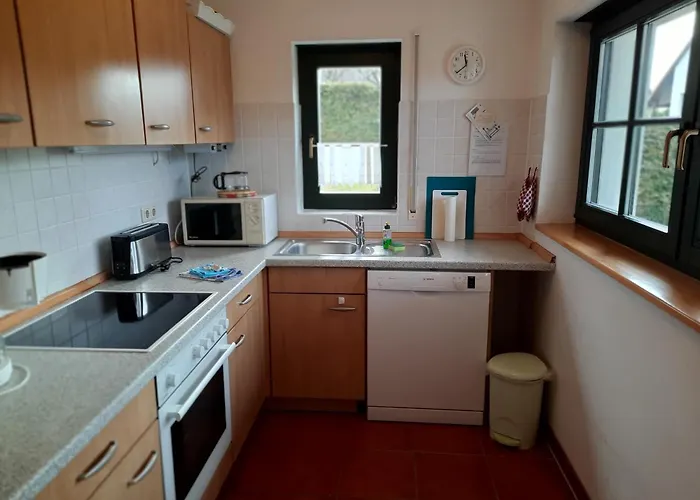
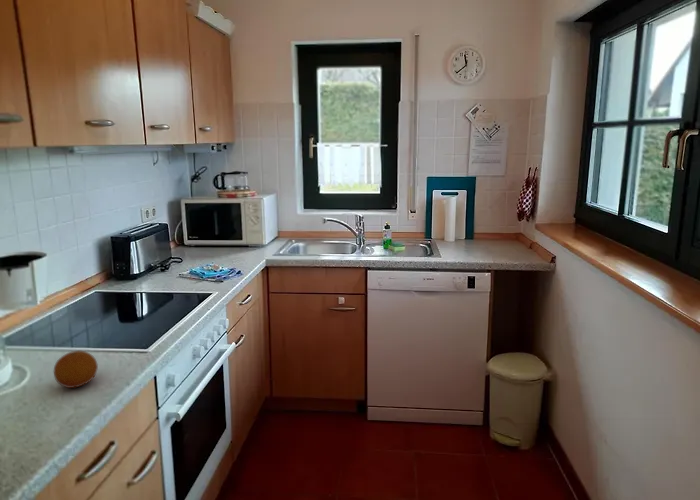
+ fruit [53,350,99,389]
